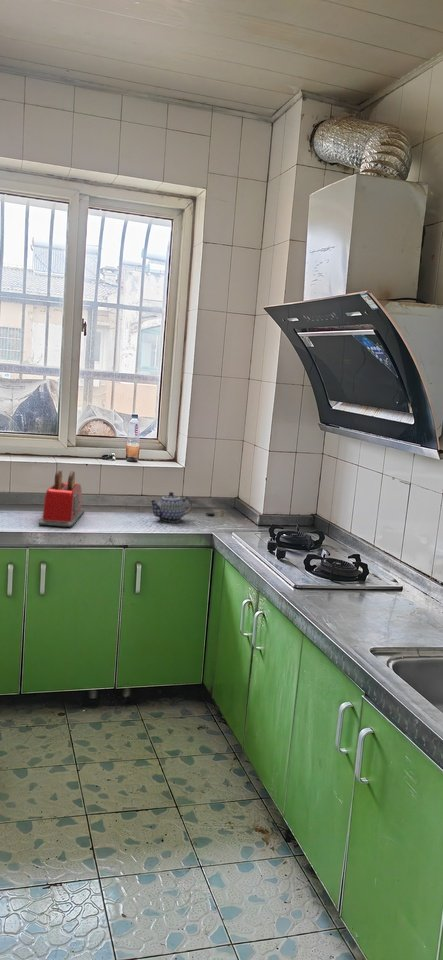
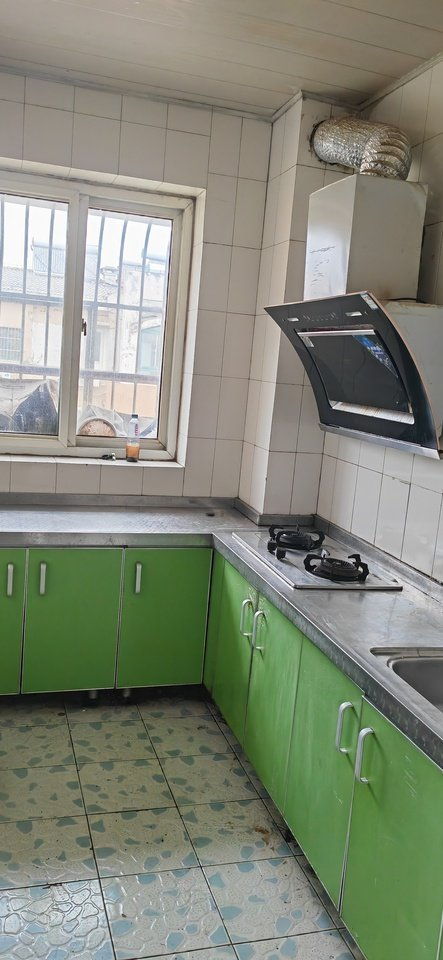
- teapot [148,491,193,523]
- toaster [38,470,85,528]
